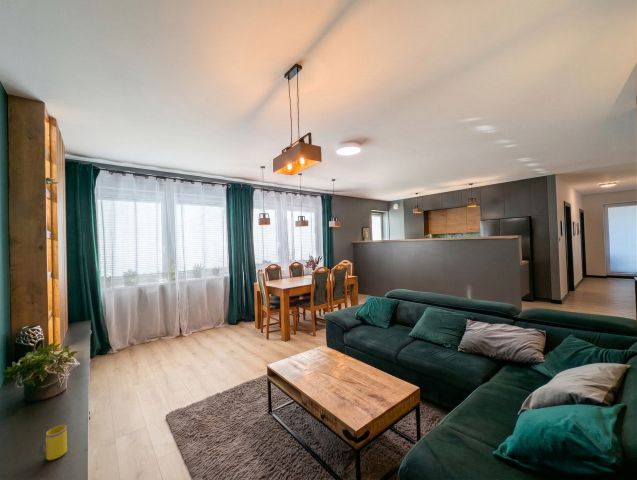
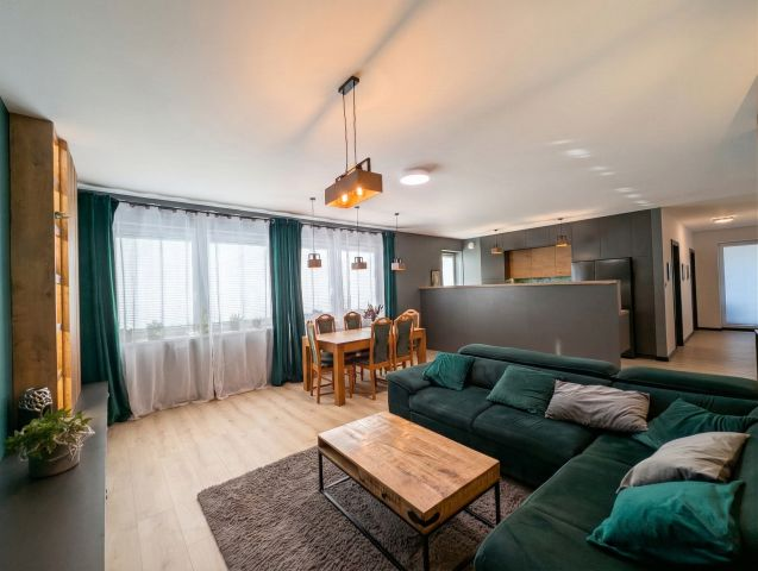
- mug [36,424,68,461]
